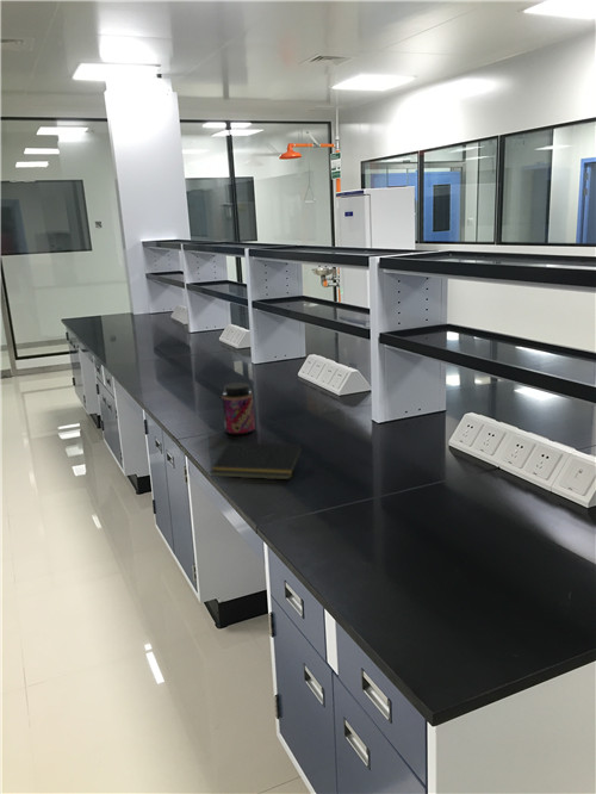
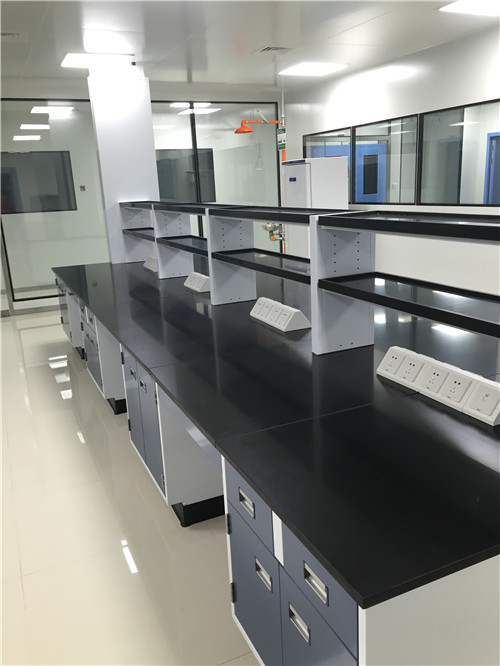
- jar [221,382,256,436]
- notepad [210,441,304,480]
